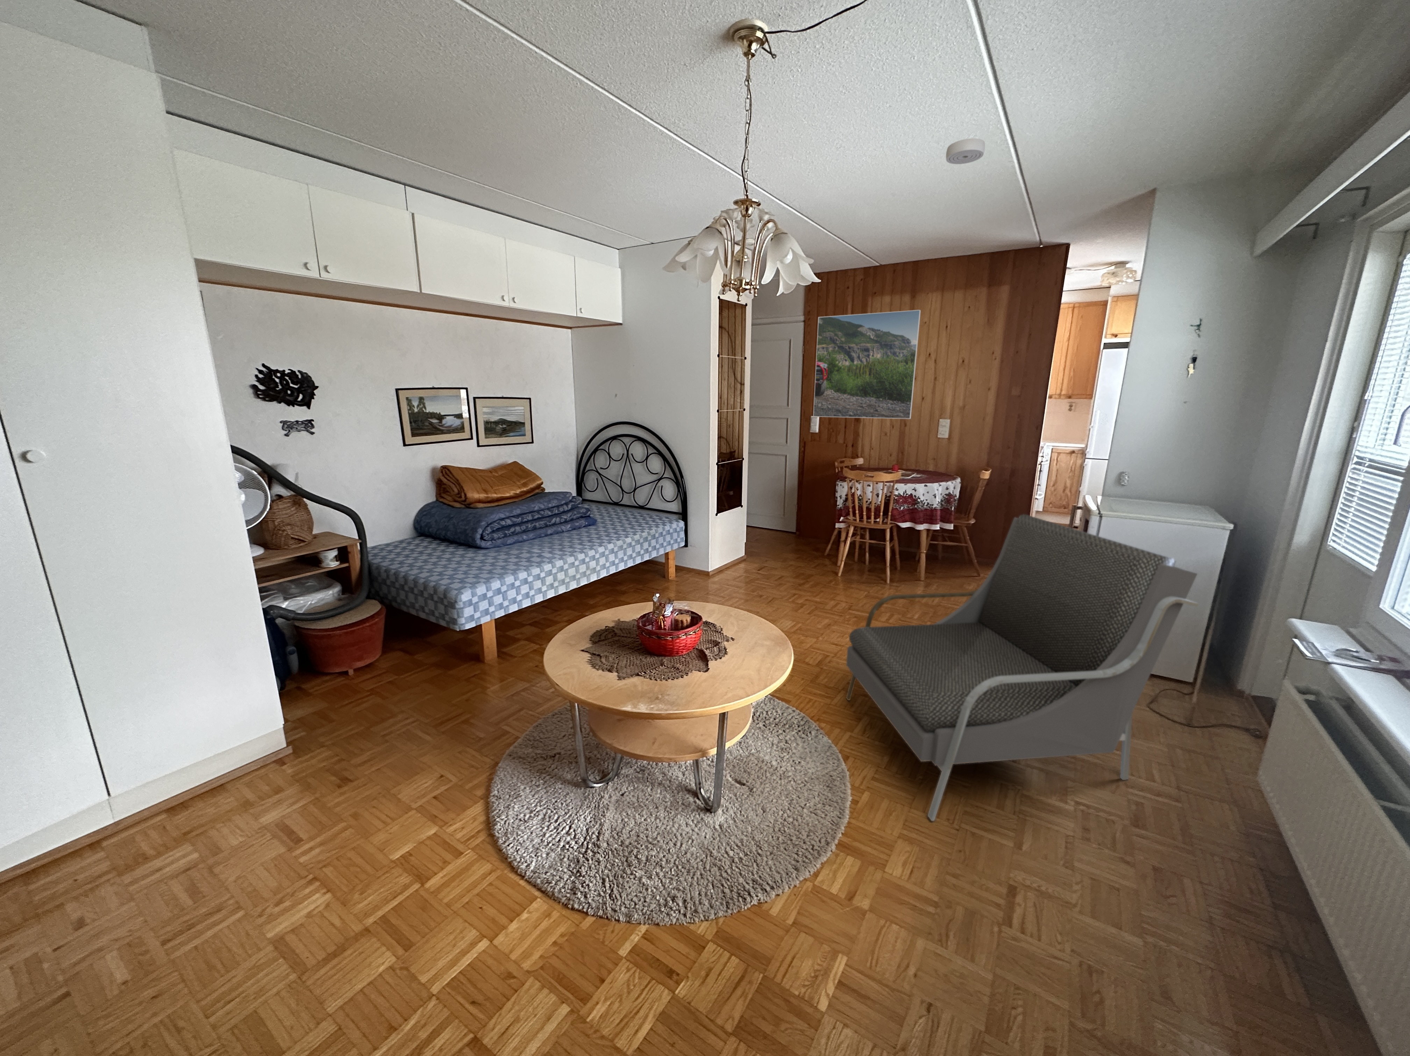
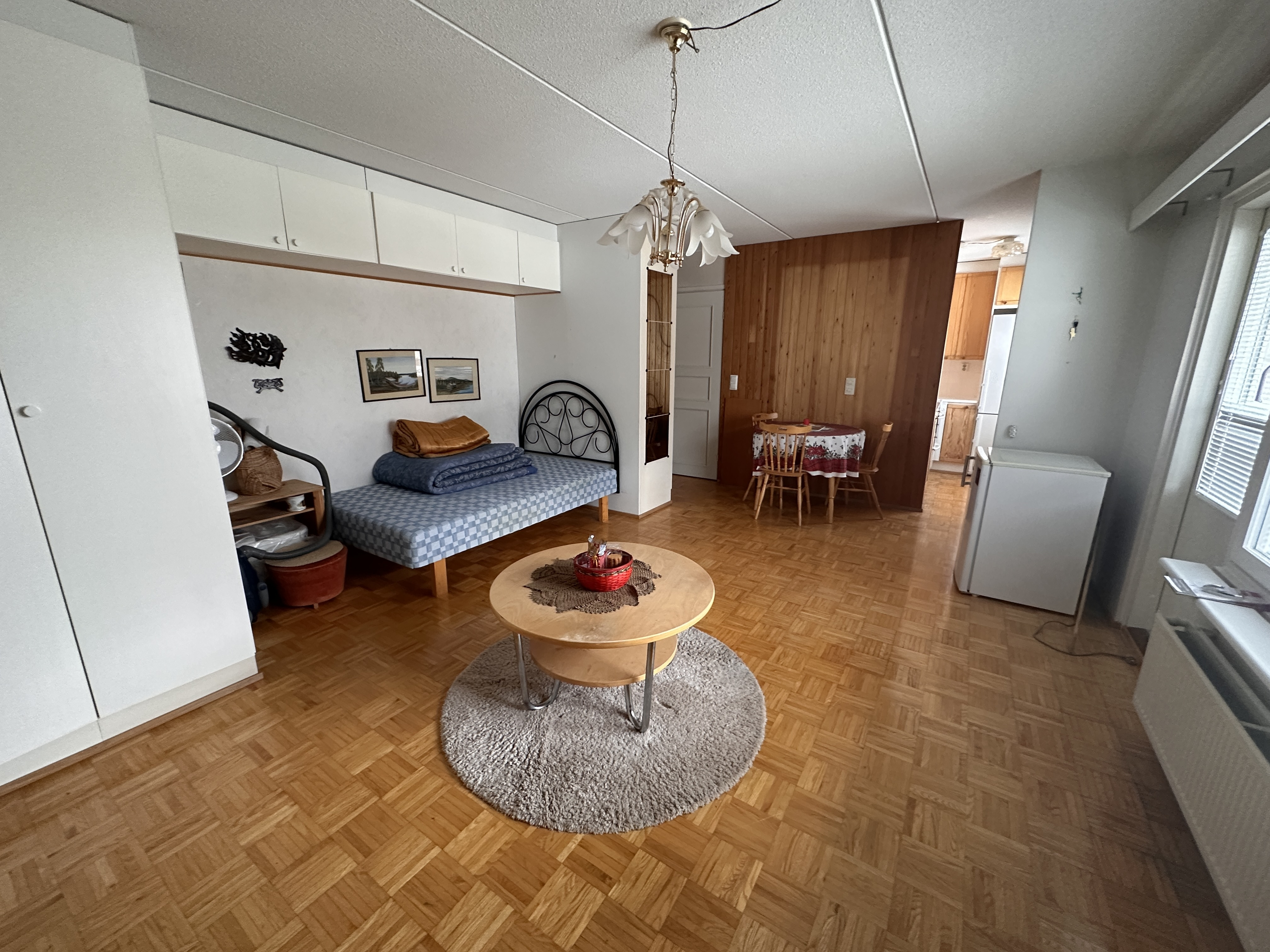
- smoke detector [946,138,986,164]
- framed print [813,309,921,419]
- armchair [846,514,1199,821]
